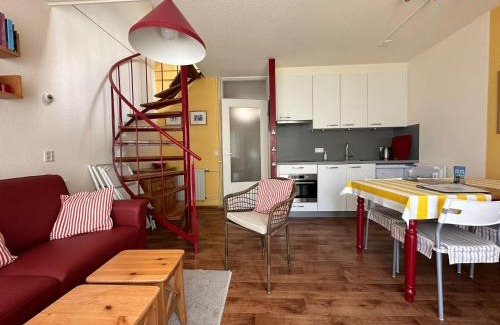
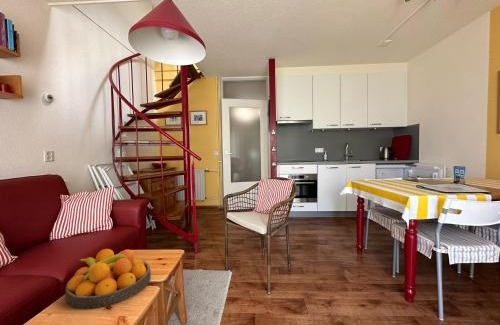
+ fruit bowl [64,248,152,310]
